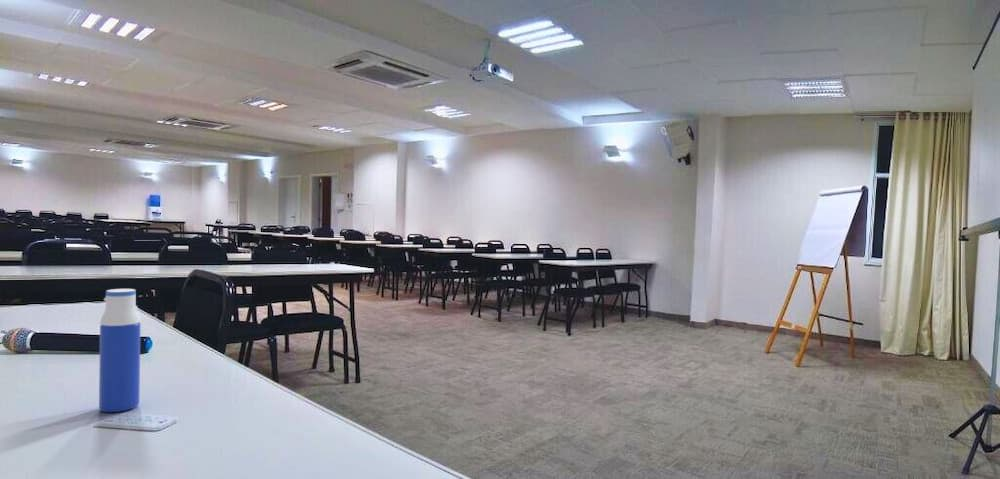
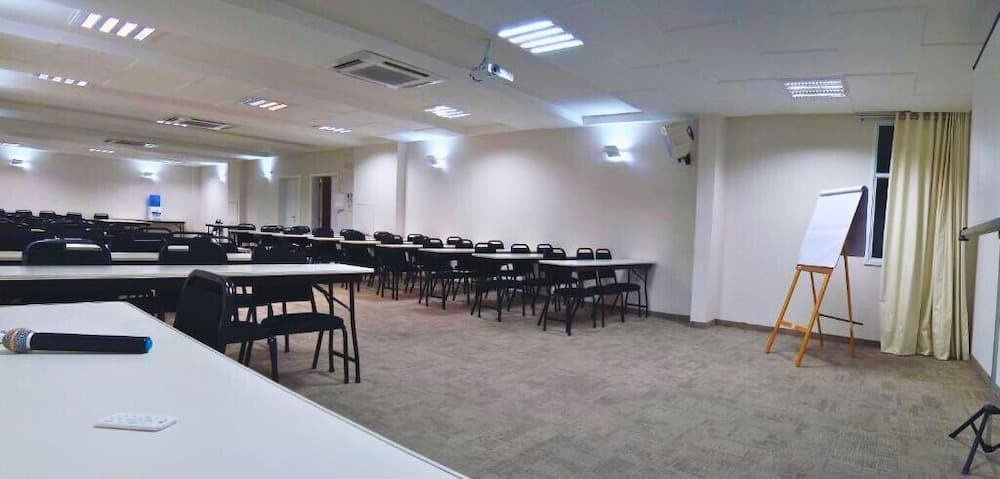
- water bottle [98,288,142,413]
